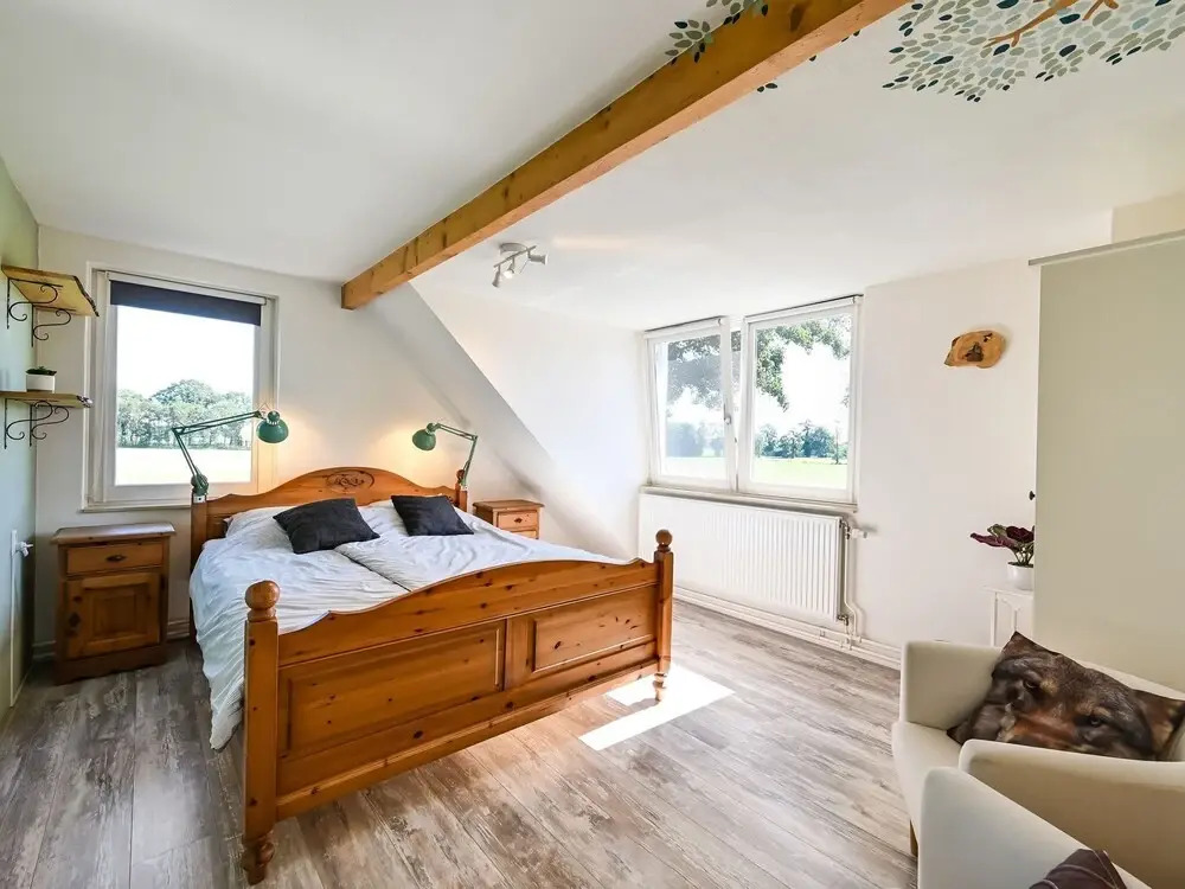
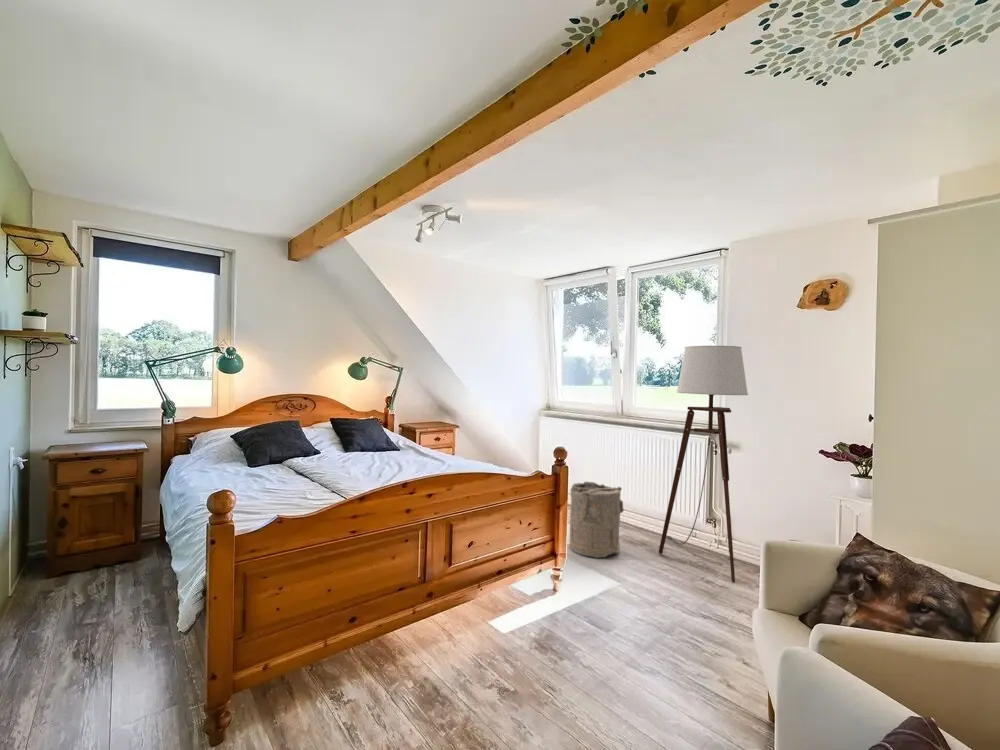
+ laundry hamper [569,481,625,559]
+ floor lamp [658,345,749,583]
